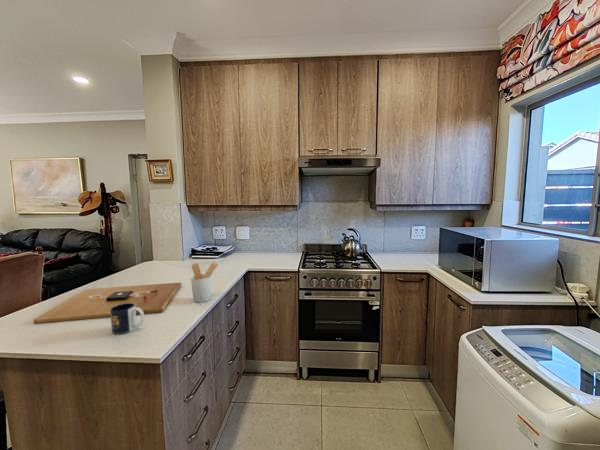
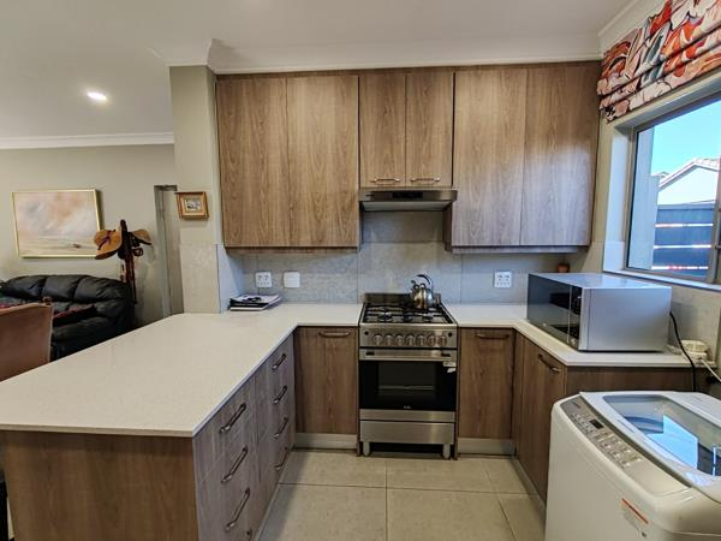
- mug [110,303,145,335]
- cutting board [33,282,182,324]
- utensil holder [190,261,219,303]
